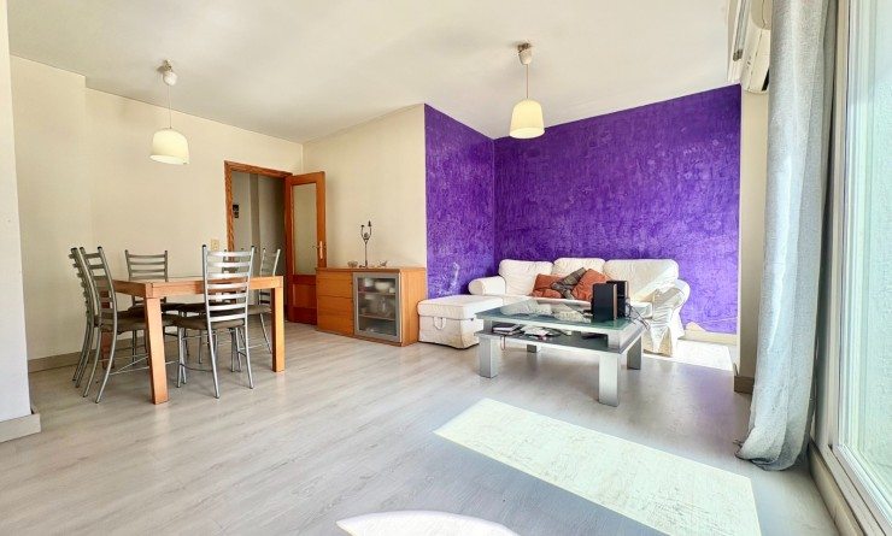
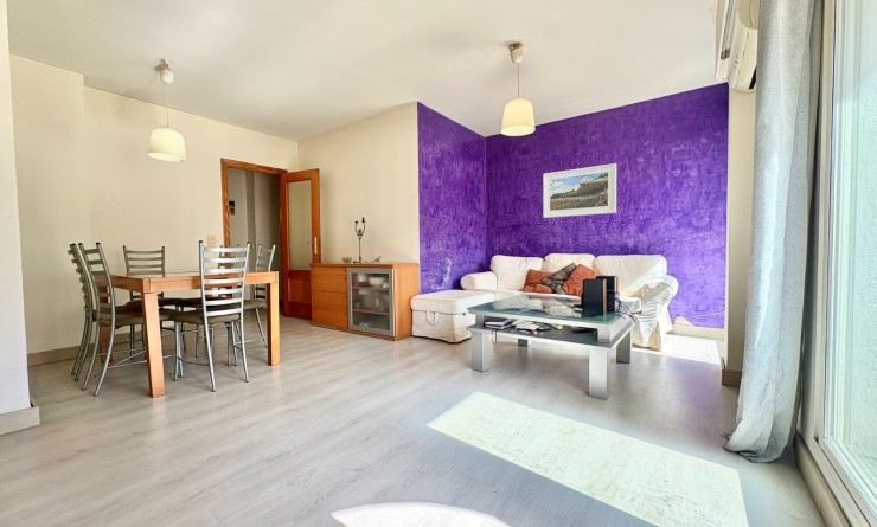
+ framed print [542,162,617,219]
